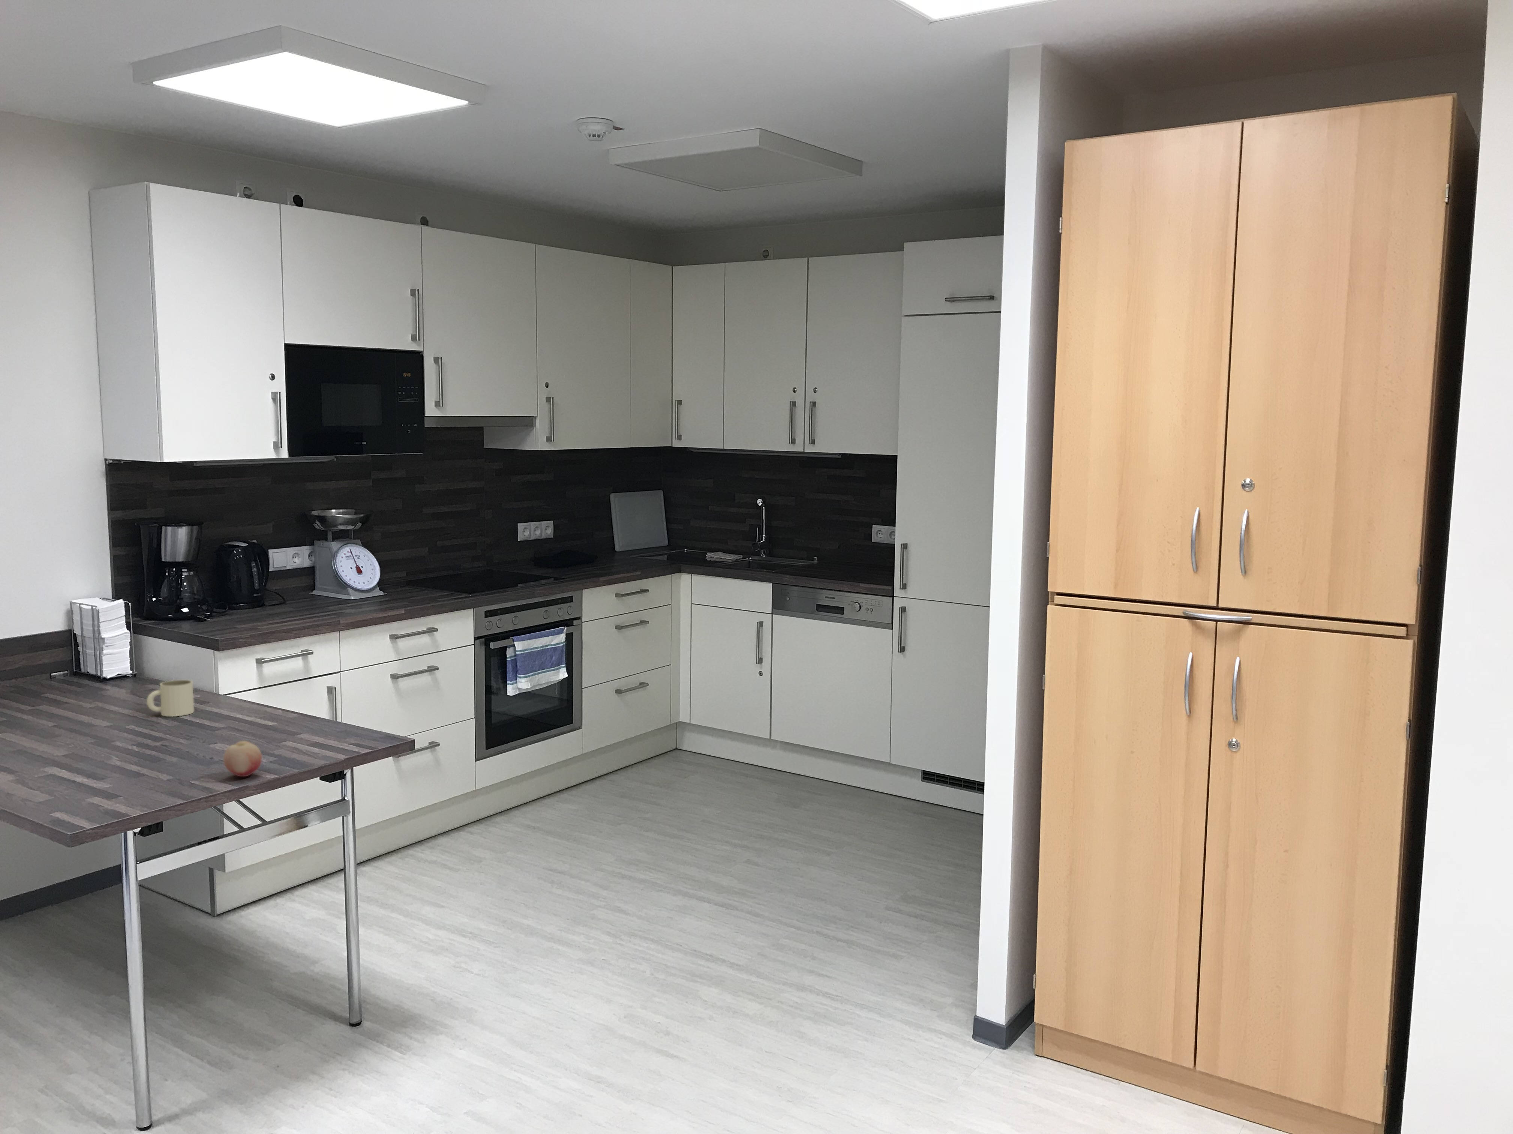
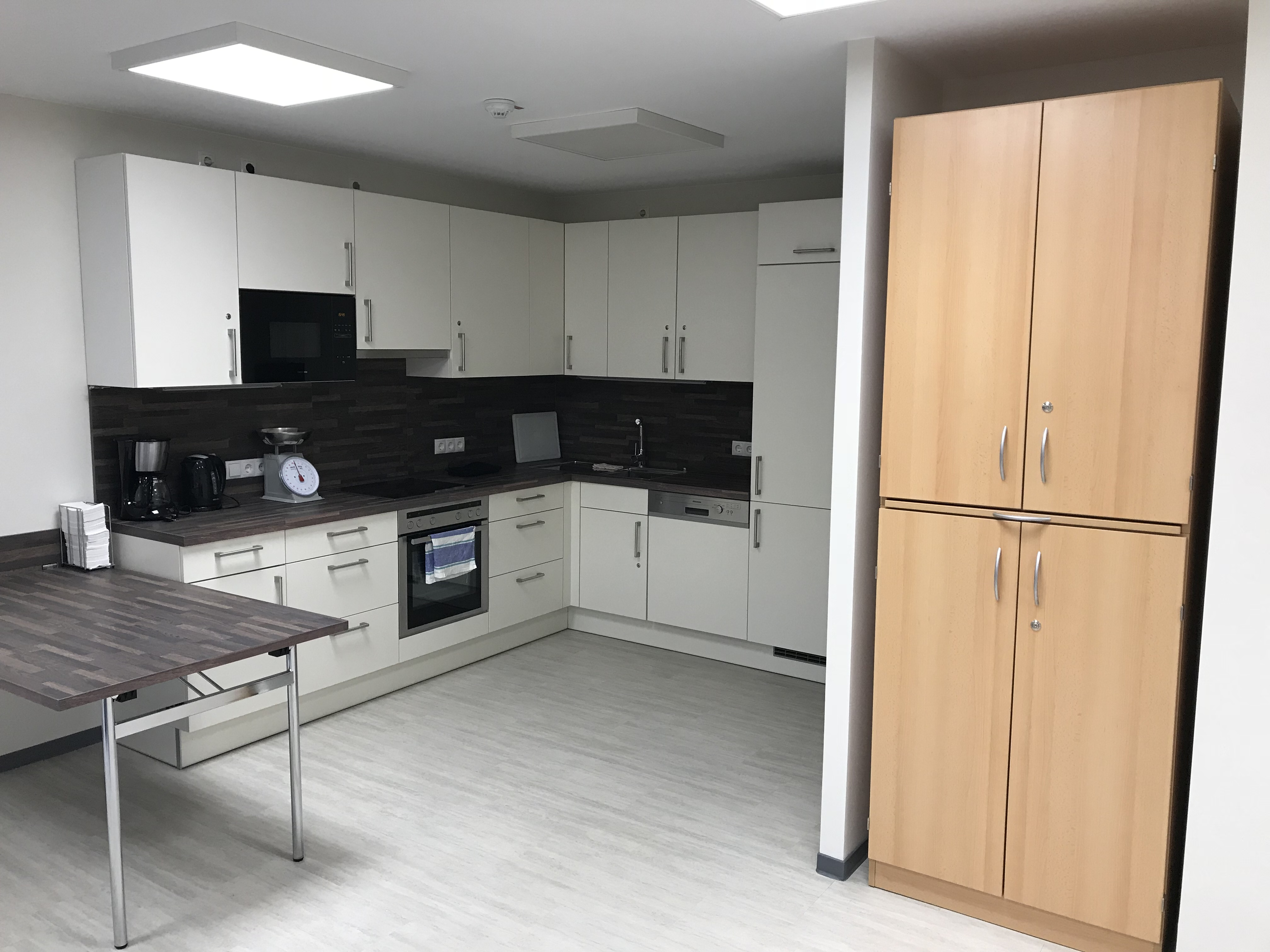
- fruit [223,741,262,777]
- mug [147,679,194,717]
